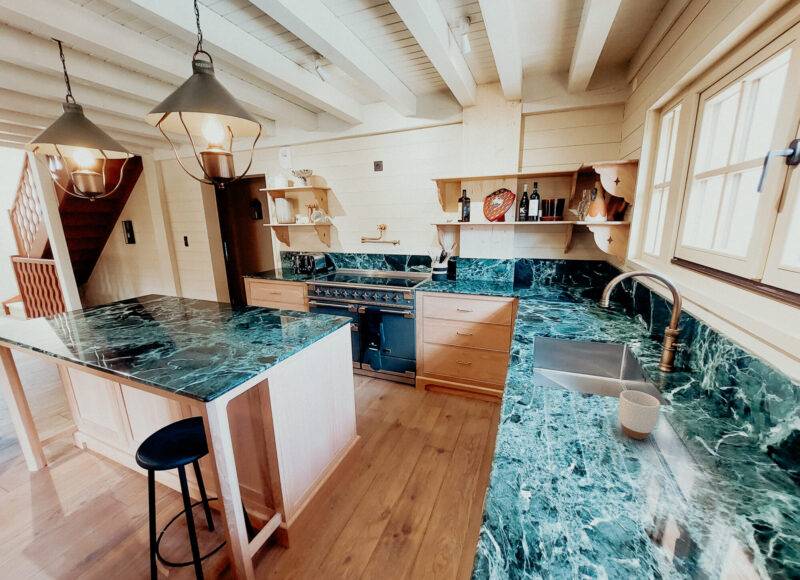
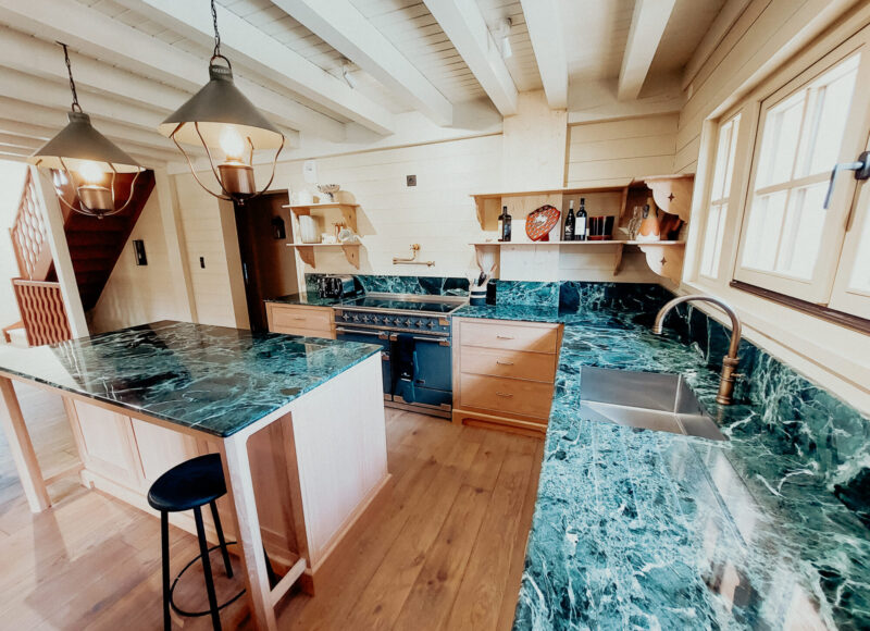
- mug [618,389,661,440]
